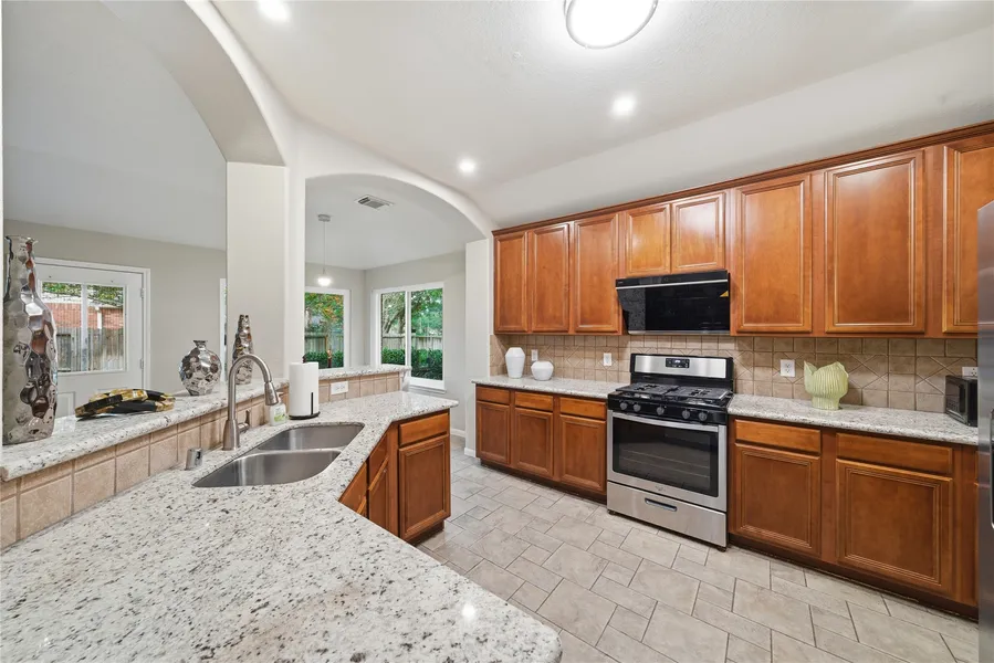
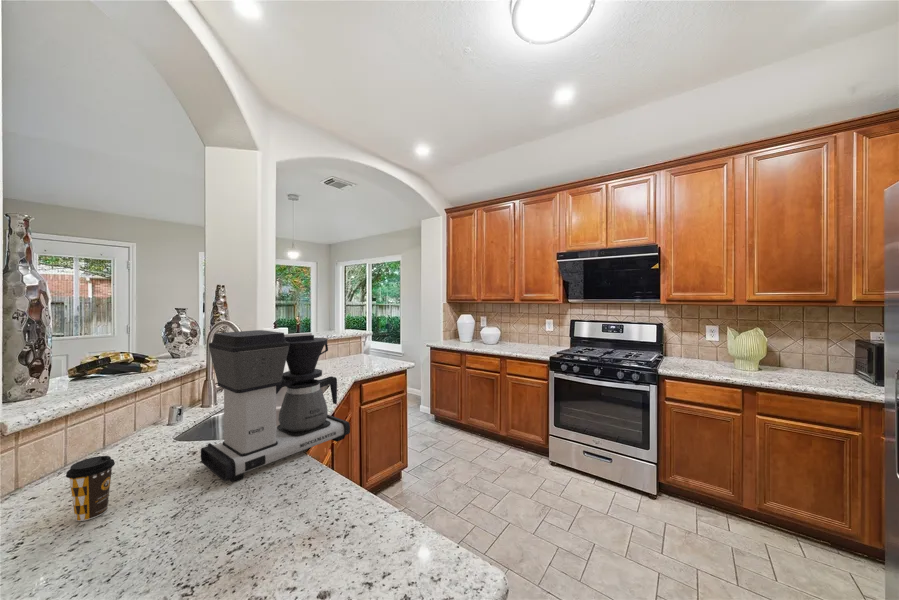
+ coffee cup [65,455,116,522]
+ coffee maker [200,329,351,483]
